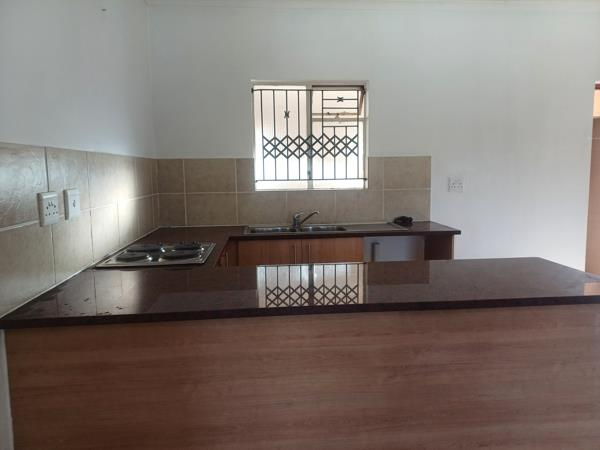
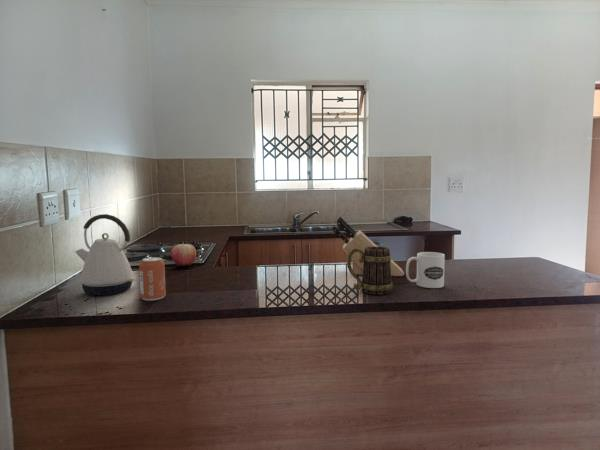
+ kettle [74,213,137,296]
+ mug [346,245,394,295]
+ can [138,256,167,301]
+ knife block [332,216,405,277]
+ mug [405,251,446,289]
+ apple [171,241,197,267]
